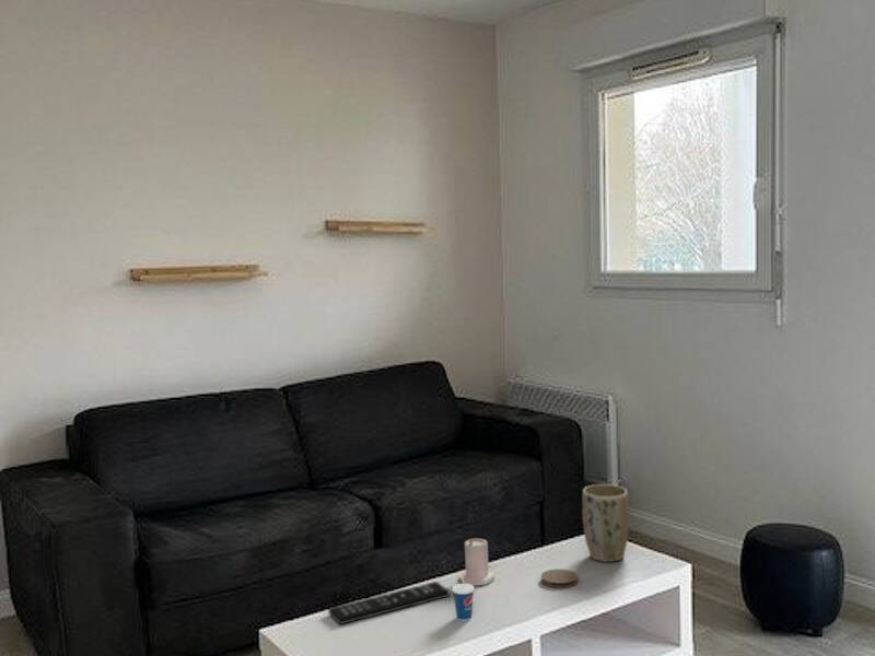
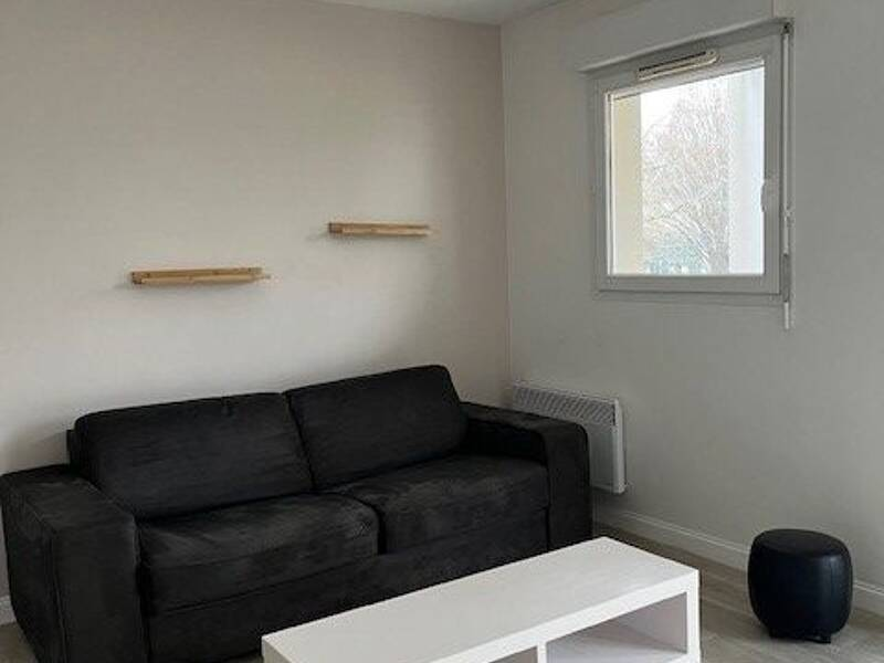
- coaster [540,569,579,589]
- candle [459,538,495,586]
- cup [451,572,476,622]
- plant pot [581,483,630,563]
- remote control [327,581,451,625]
